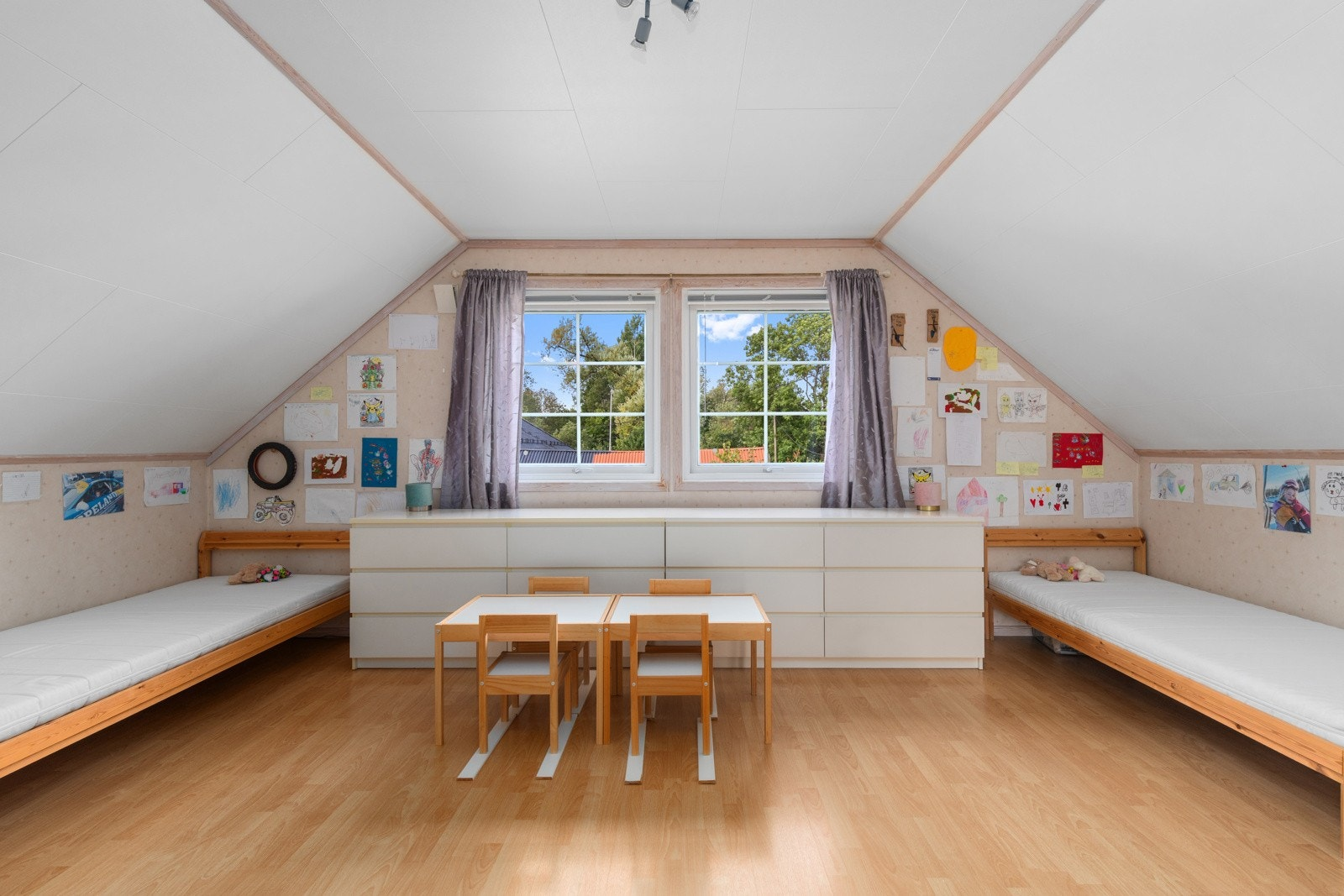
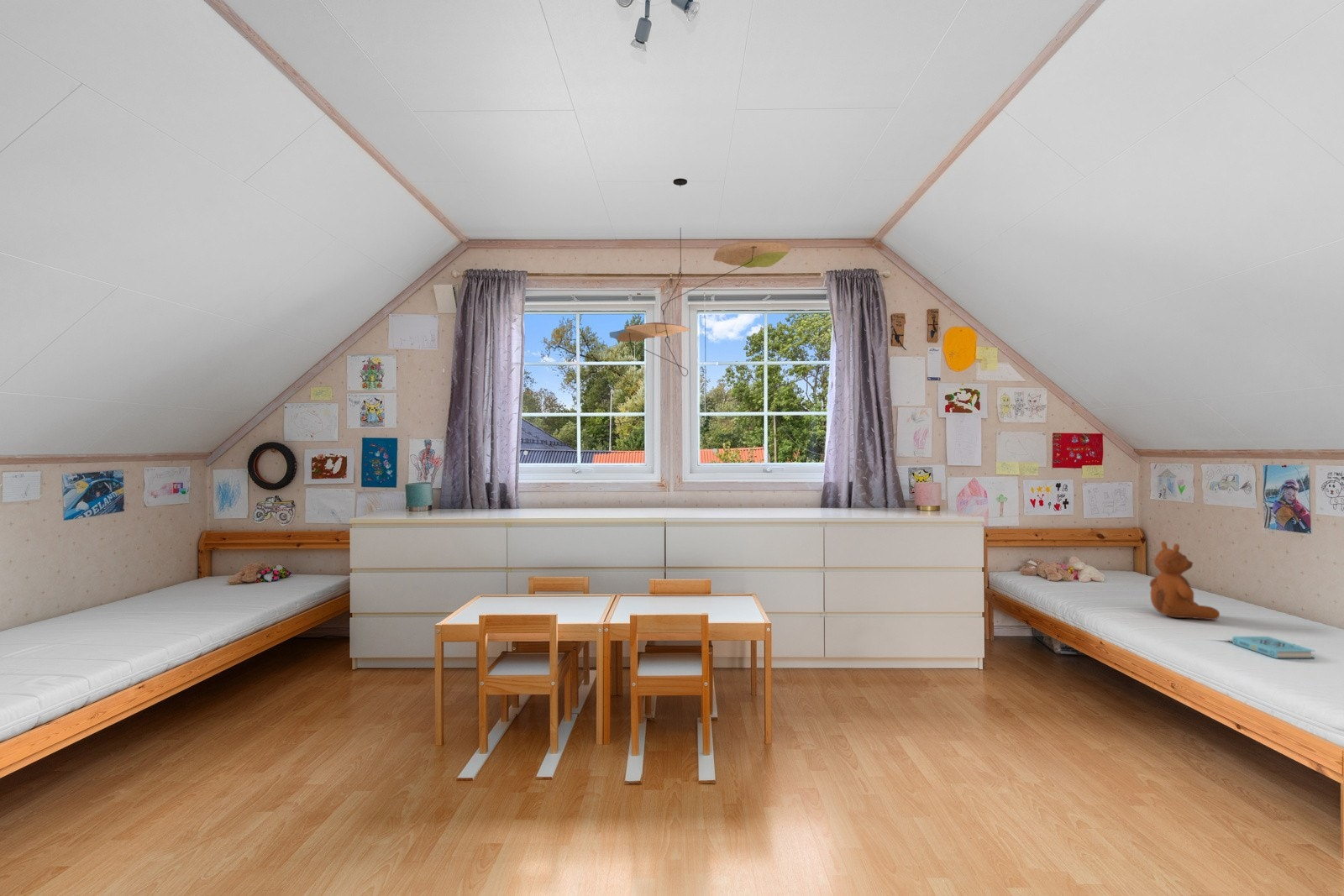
+ ceiling mobile [608,177,792,377]
+ teddy bear [1149,540,1221,621]
+ book [1231,636,1316,659]
